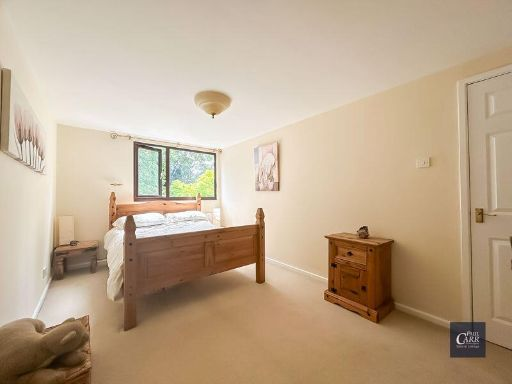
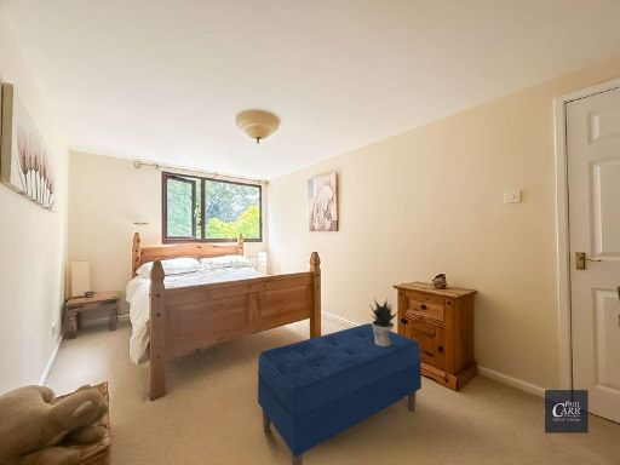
+ potted plant [368,297,402,346]
+ bench [257,322,423,465]
